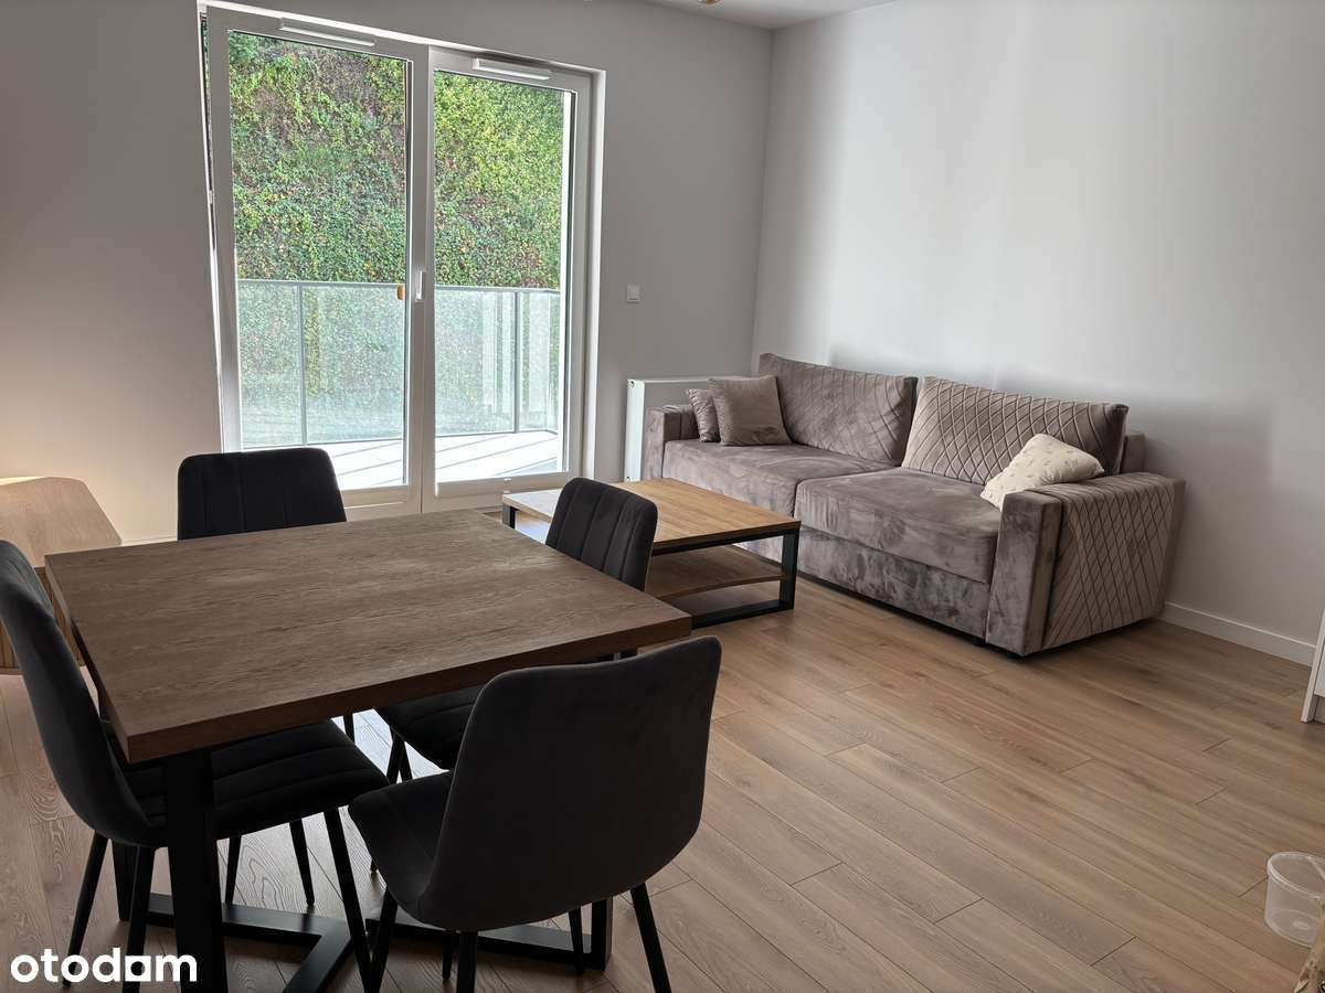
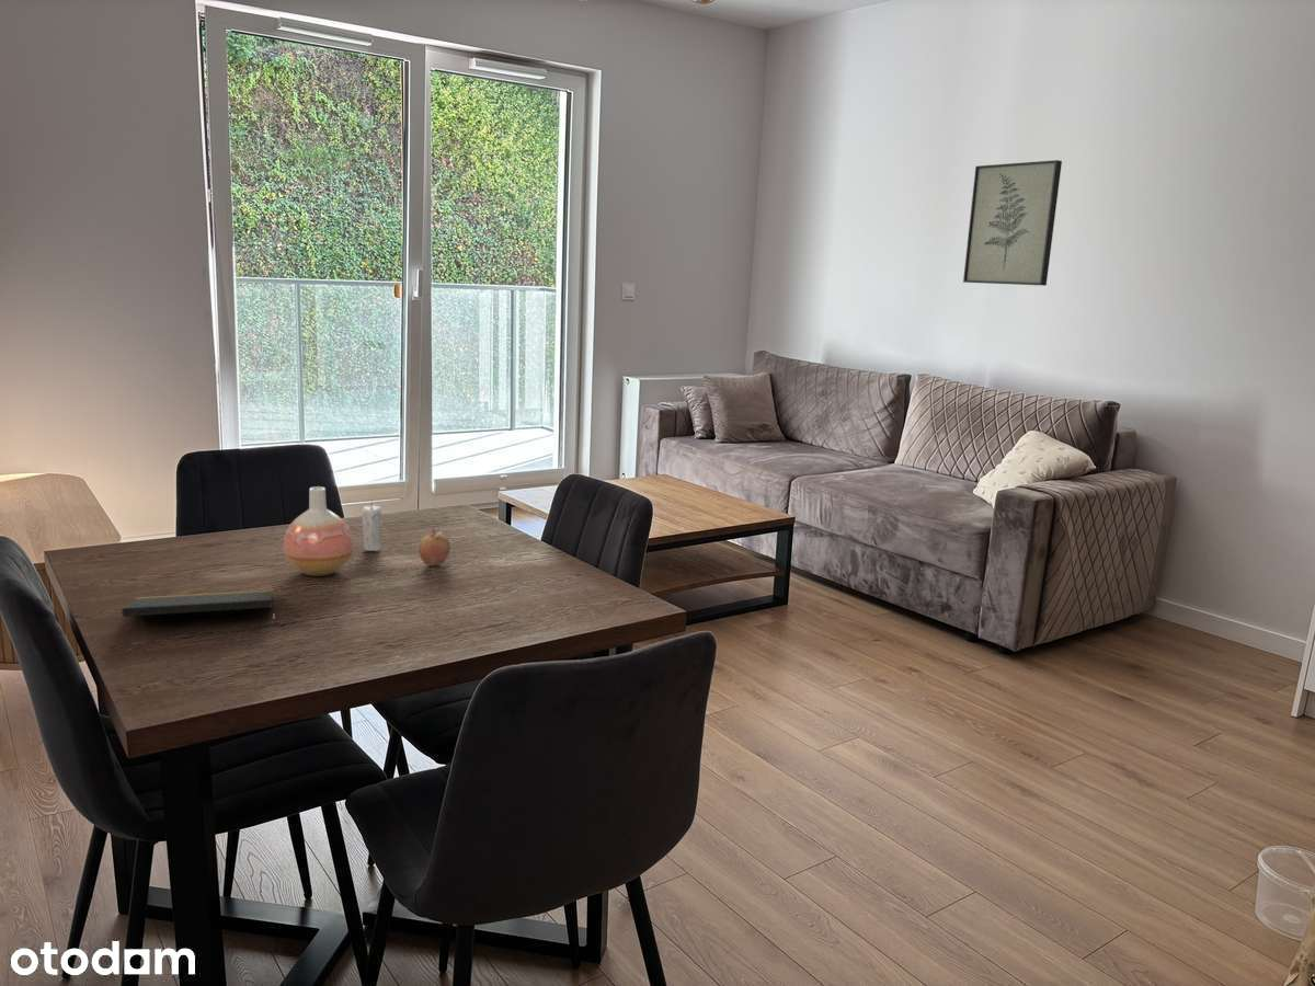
+ notepad [121,588,277,626]
+ fruit [418,527,451,567]
+ vase [282,485,355,577]
+ candle [361,500,382,552]
+ wall art [962,159,1063,287]
